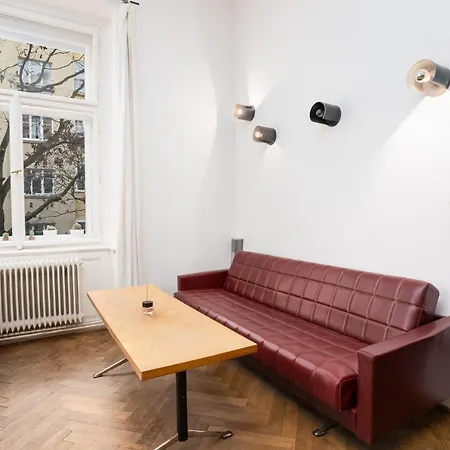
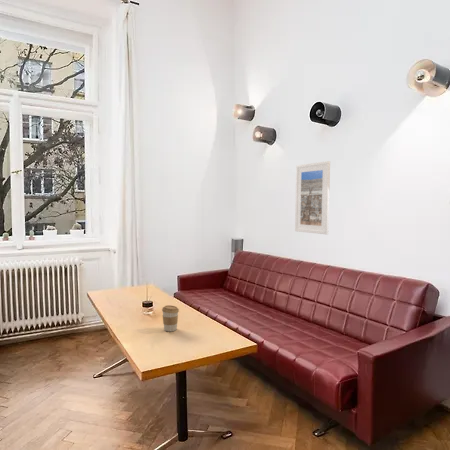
+ coffee cup [161,304,180,332]
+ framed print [294,160,331,235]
